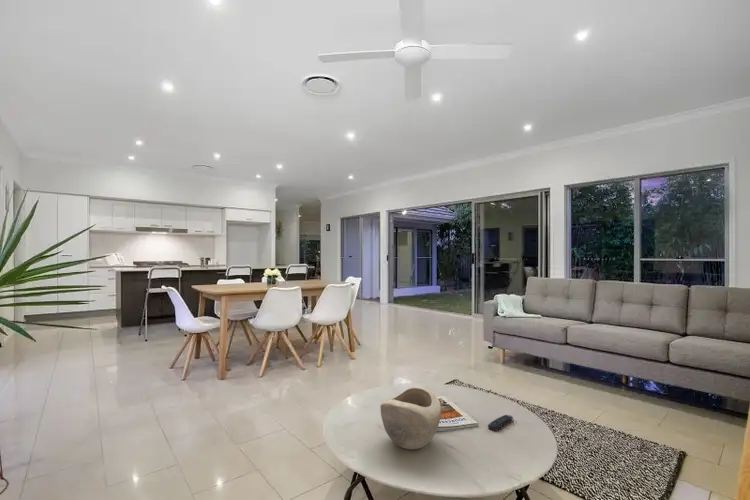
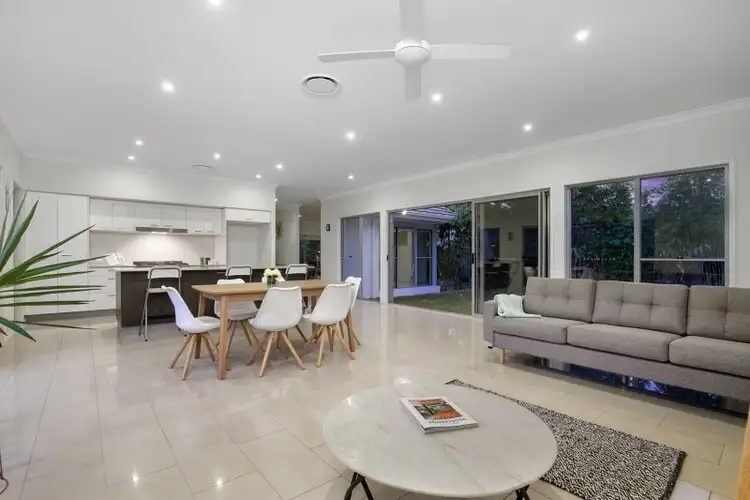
- decorative bowl [379,386,442,450]
- remote control [487,414,514,432]
